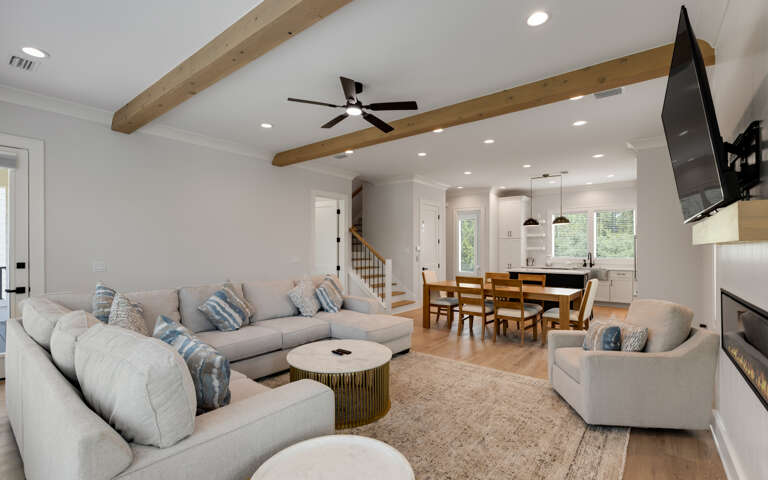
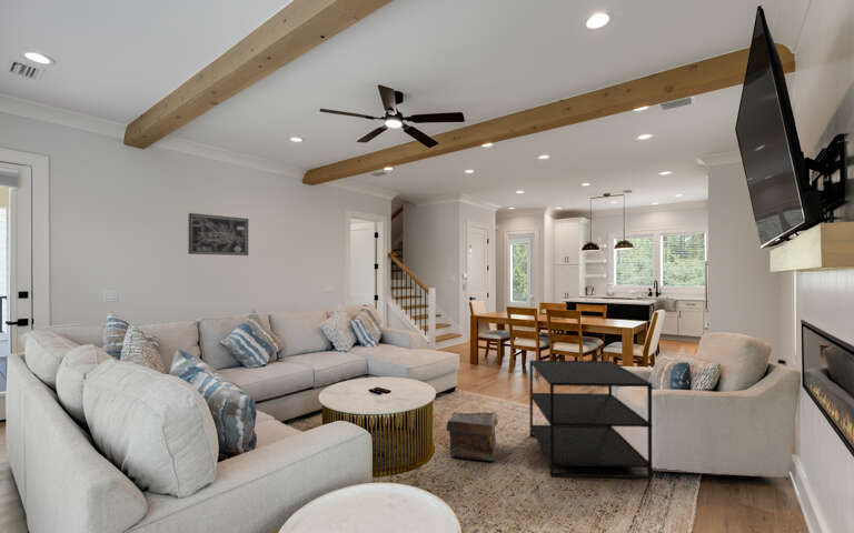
+ wall art [187,212,249,257]
+ pouch [446,411,499,462]
+ side table [528,359,654,480]
